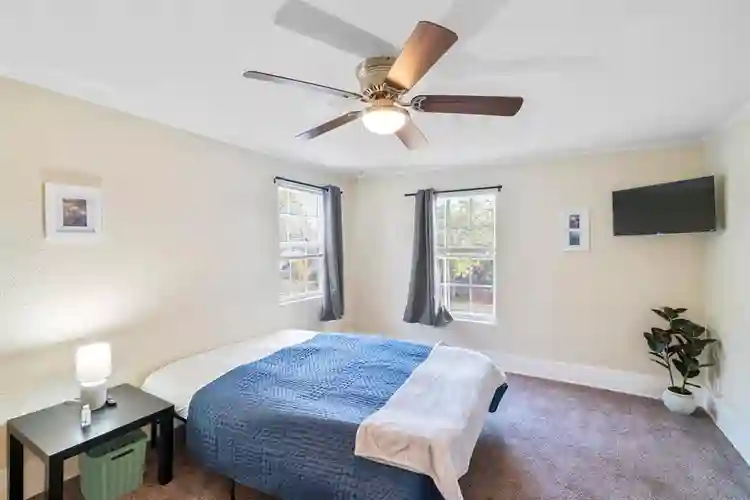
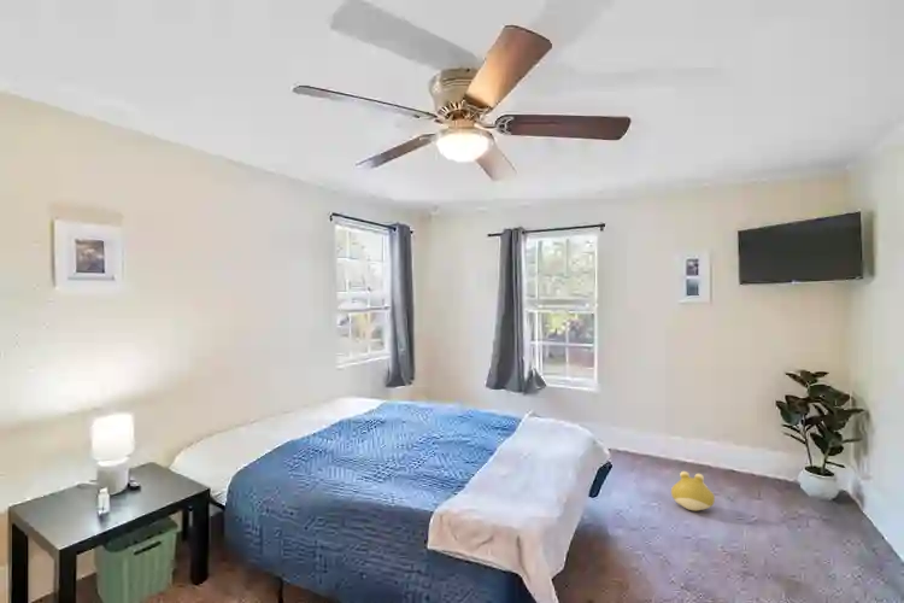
+ plush toy [670,470,716,511]
